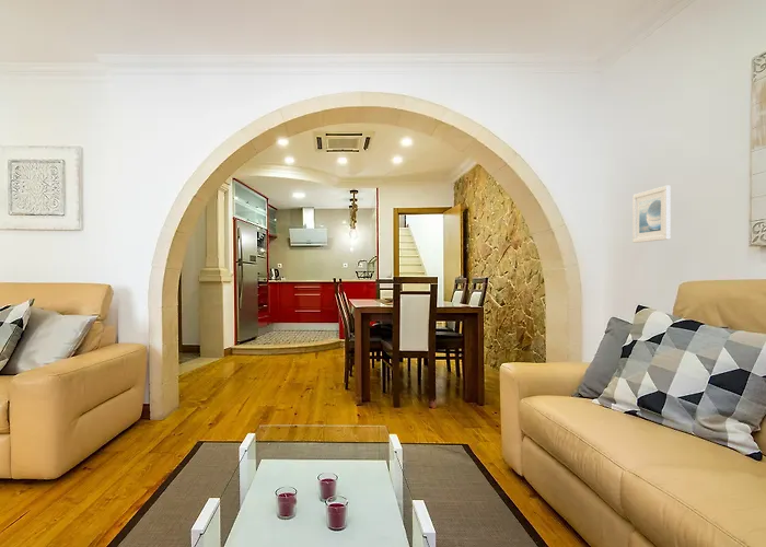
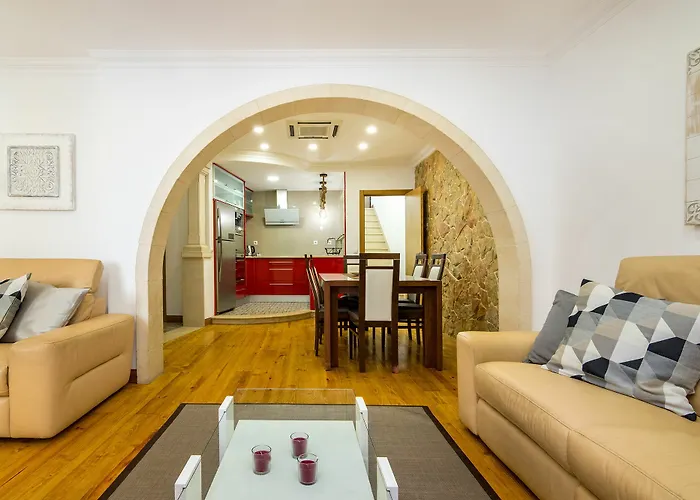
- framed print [631,185,672,244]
